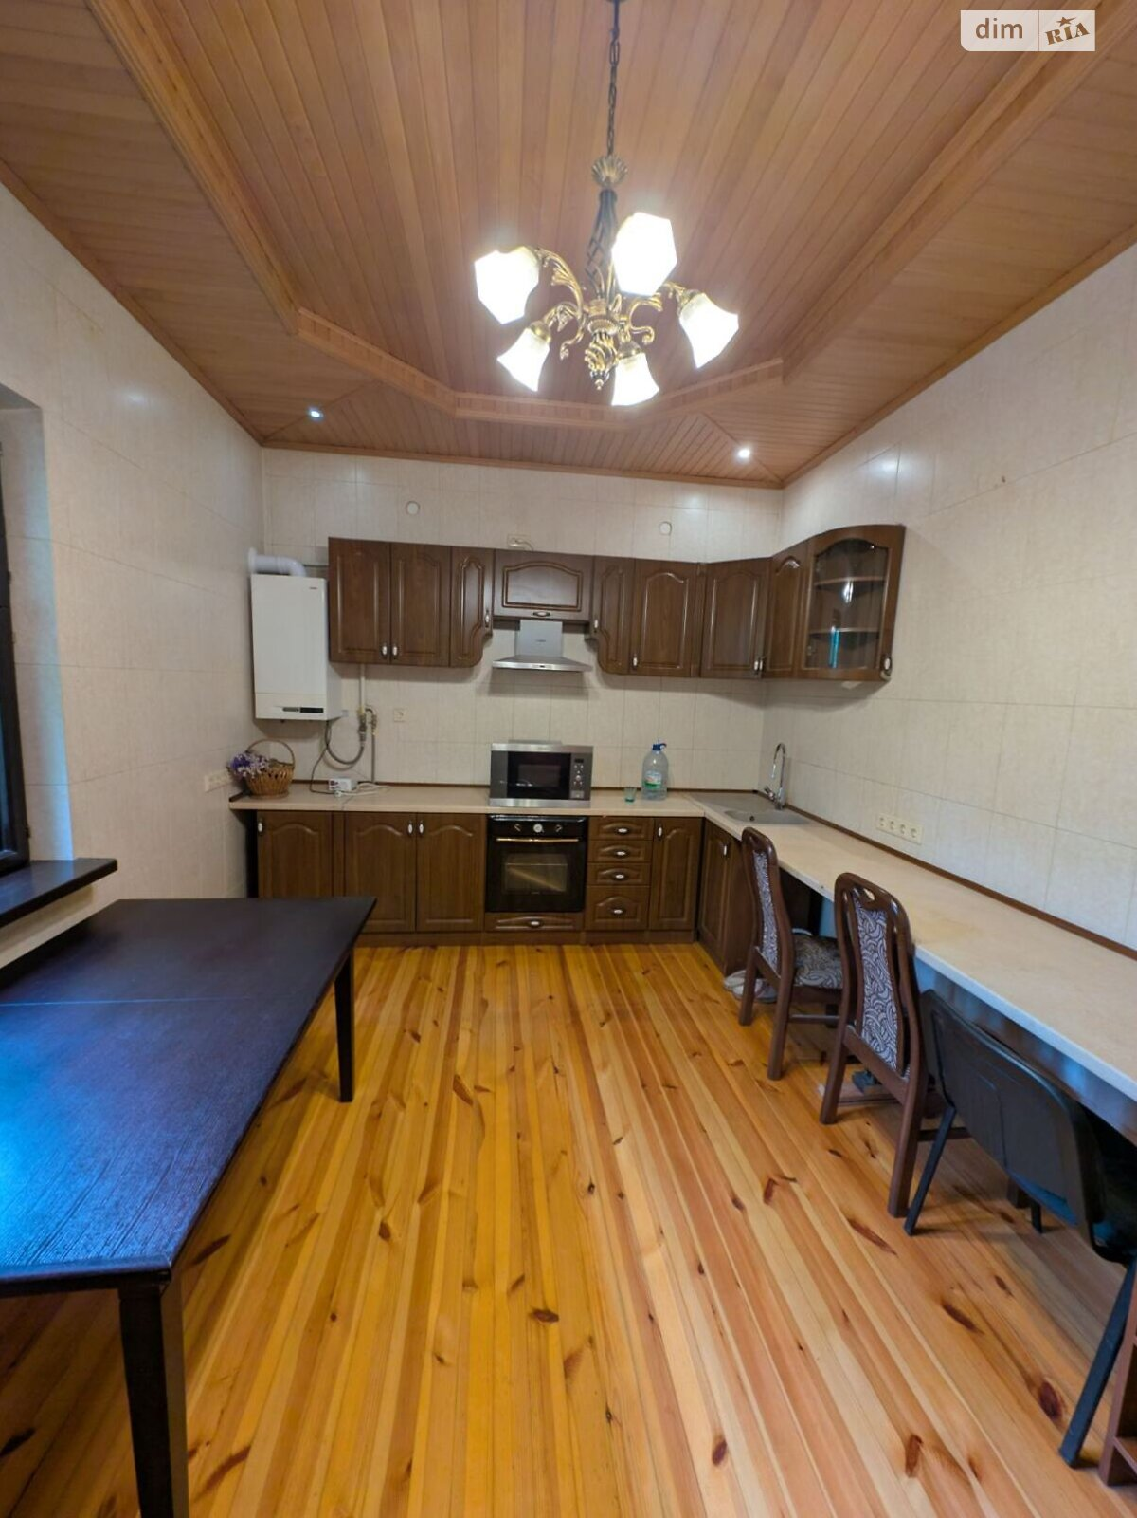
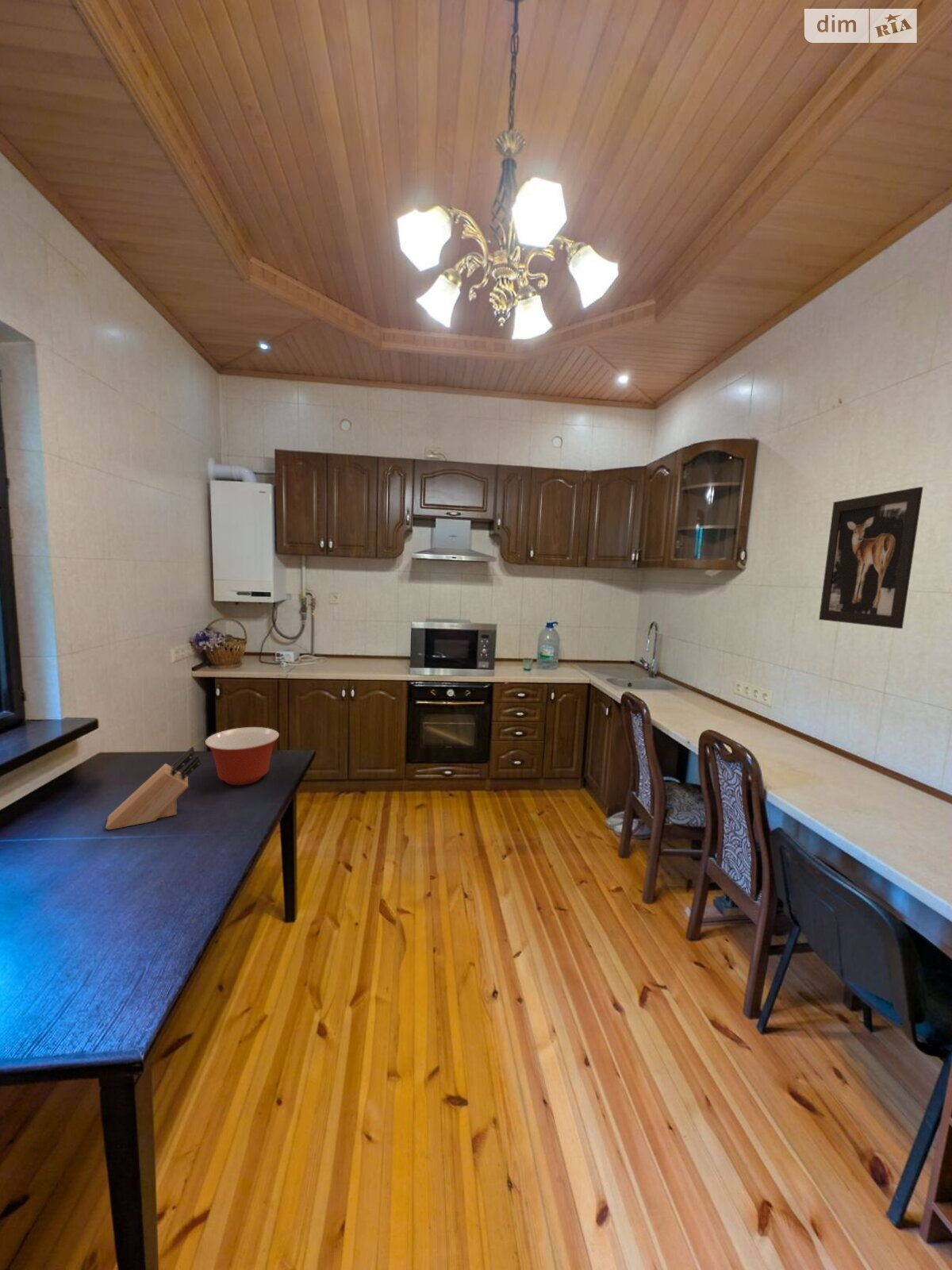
+ wall art [818,486,924,629]
+ mixing bowl [204,726,280,786]
+ knife block [105,745,202,830]
